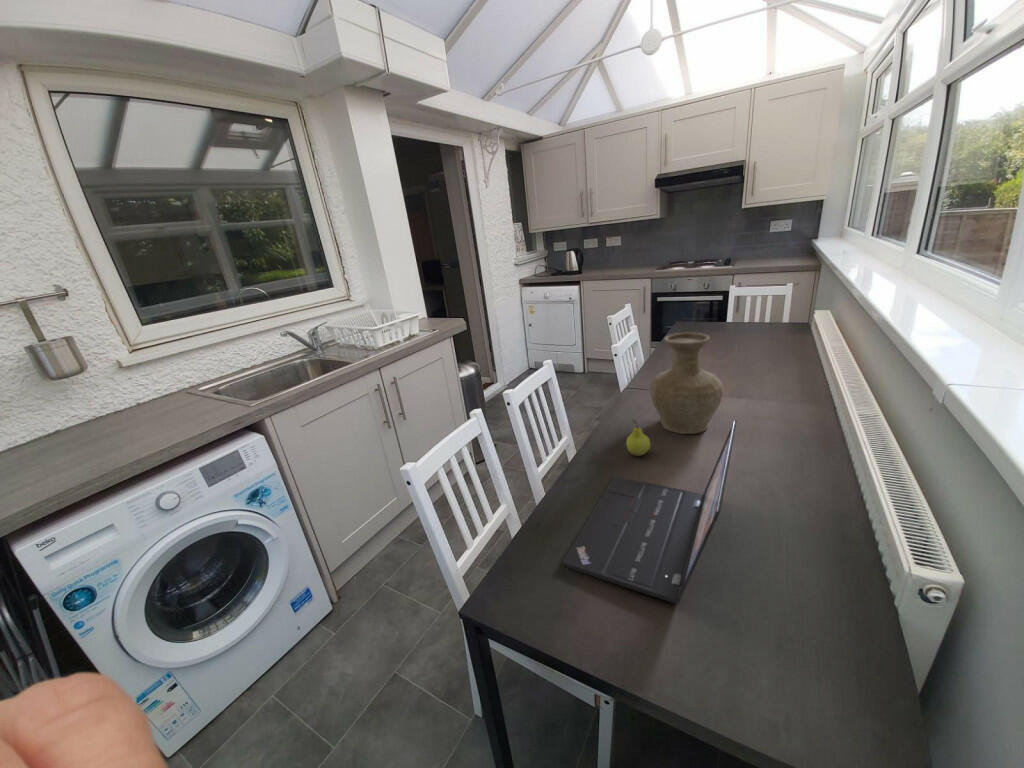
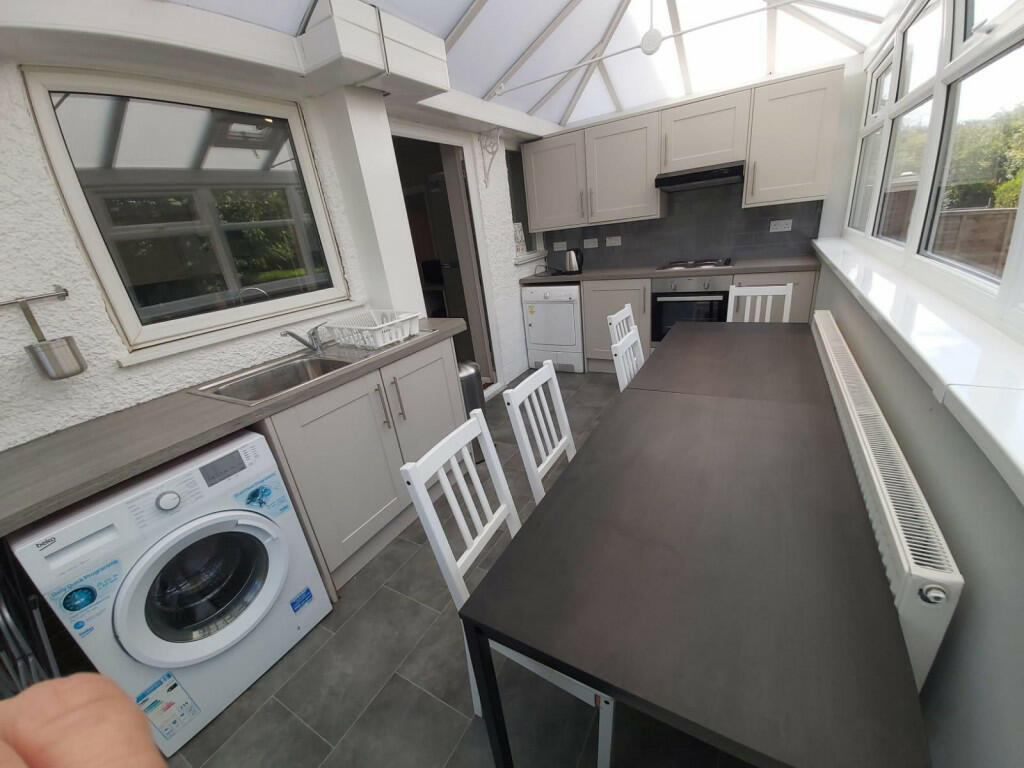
- vase [648,332,725,435]
- laptop [561,419,738,606]
- fruit [625,417,651,457]
